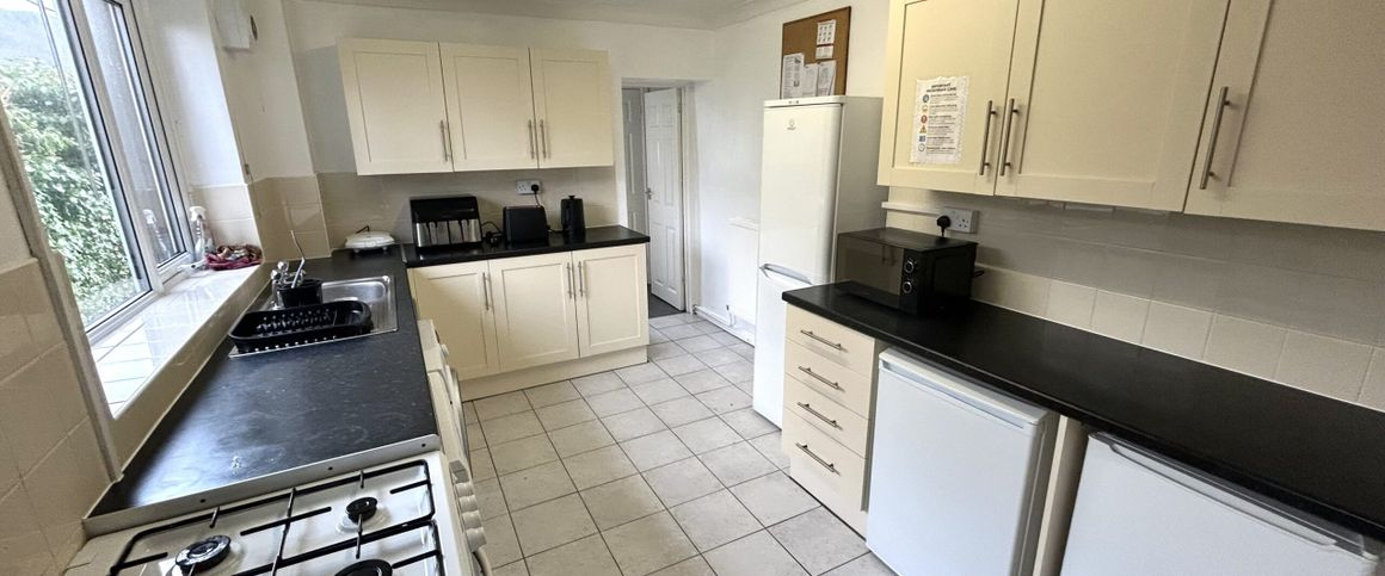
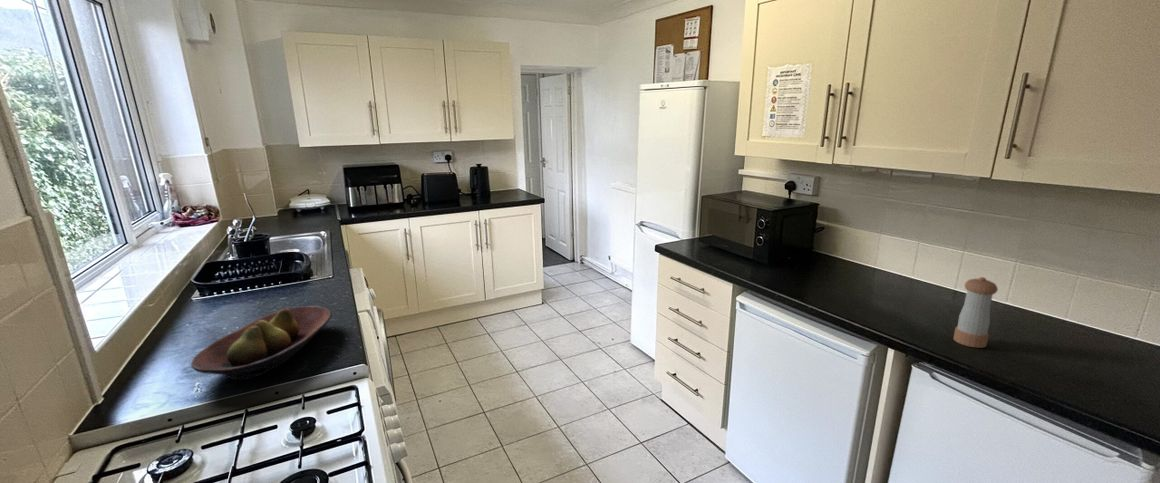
+ pepper shaker [953,276,999,349]
+ fruit bowl [190,305,333,381]
